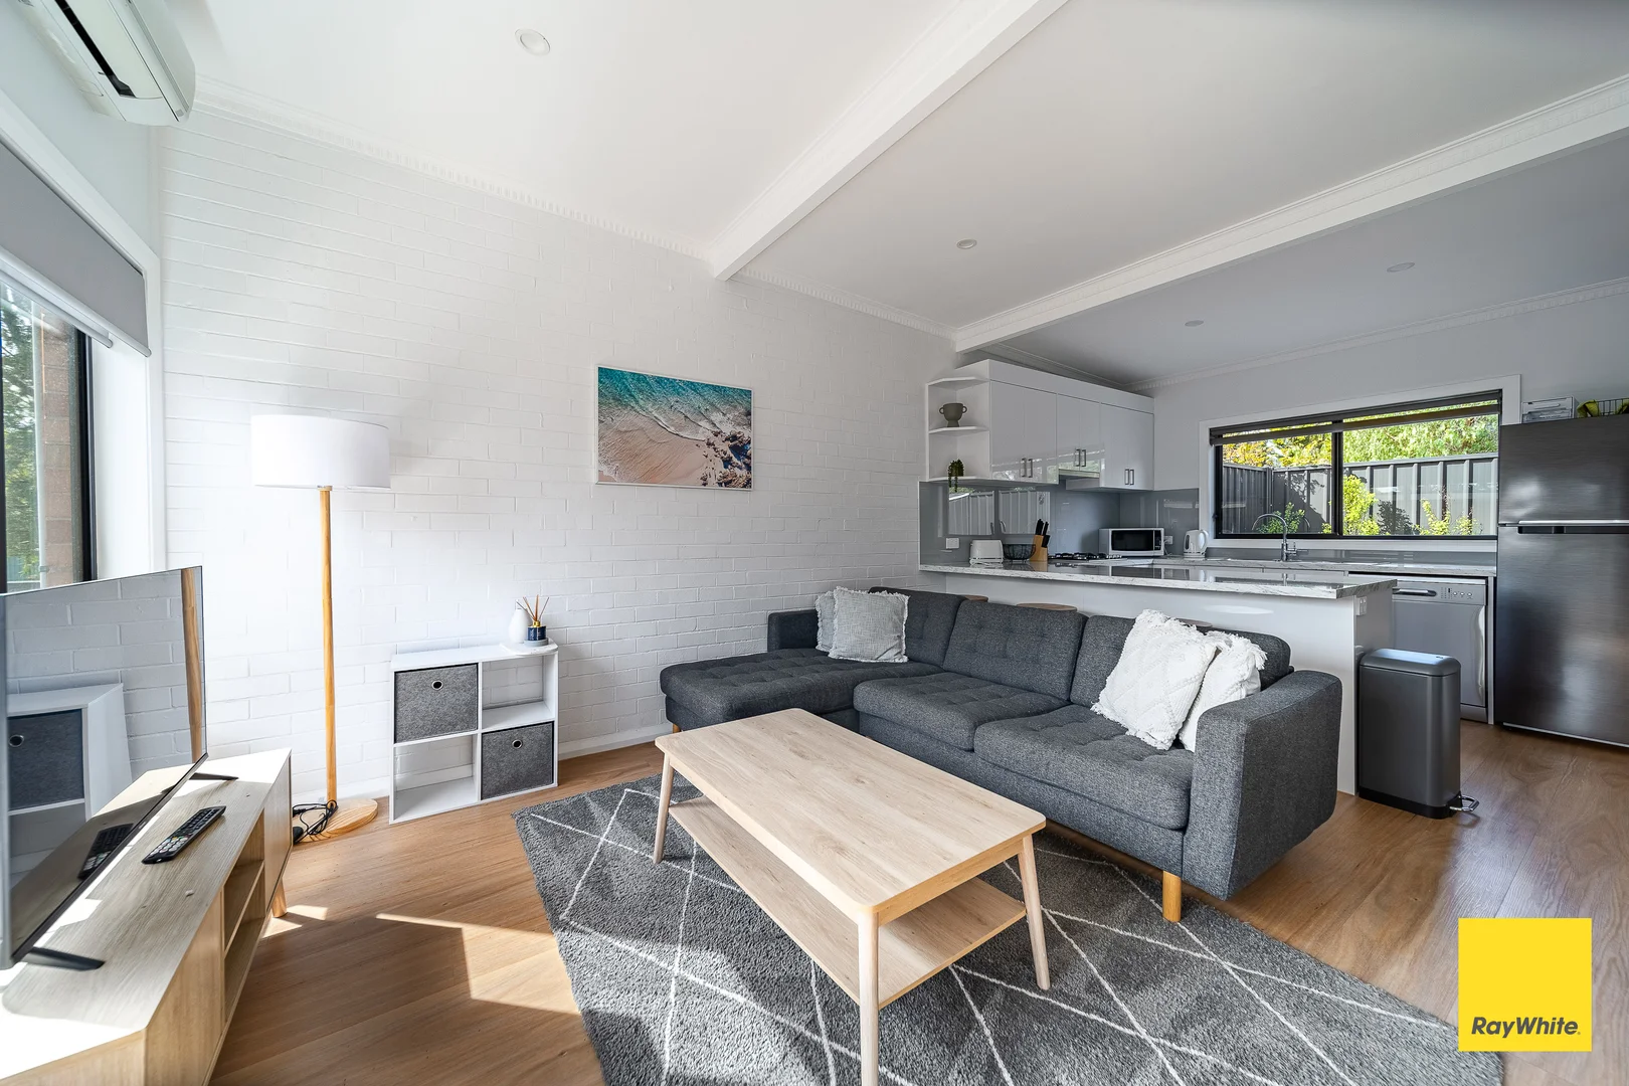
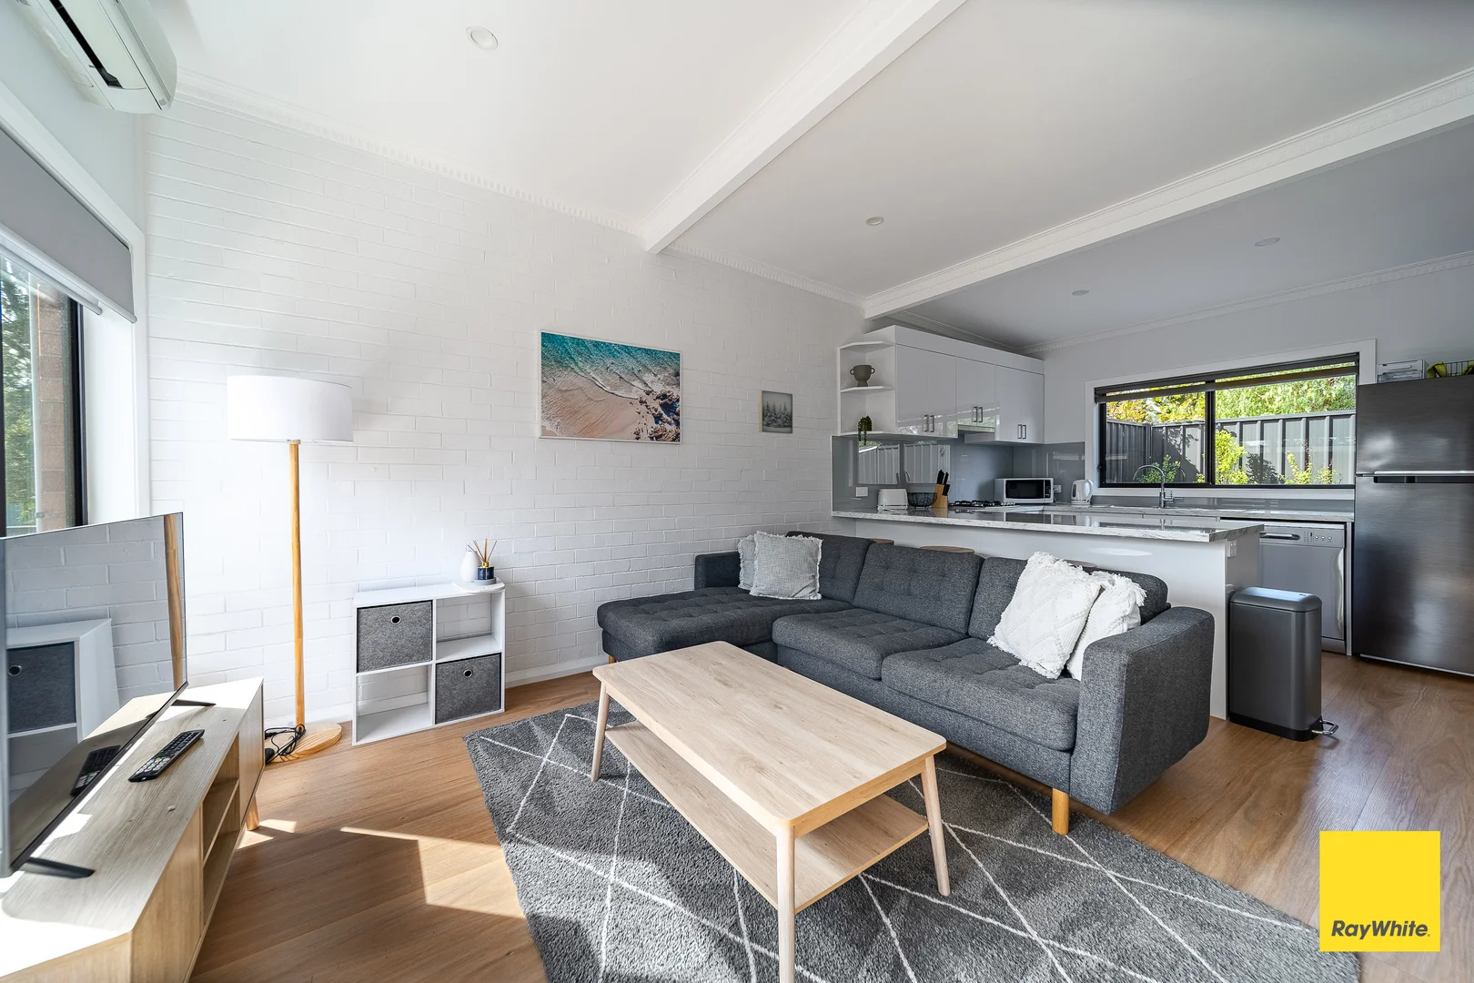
+ wall art [758,389,793,436]
